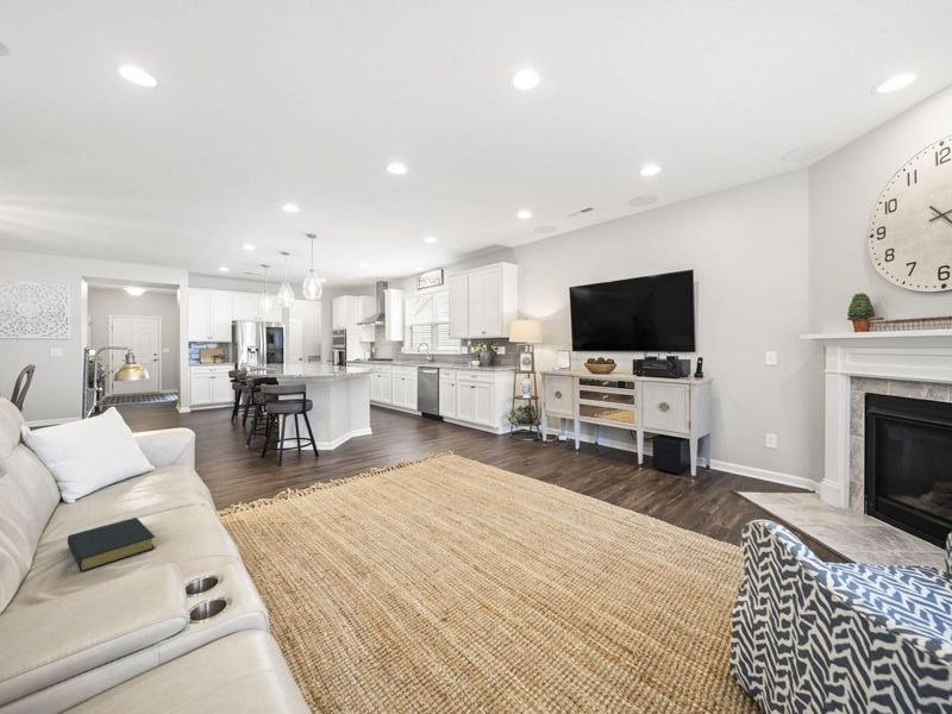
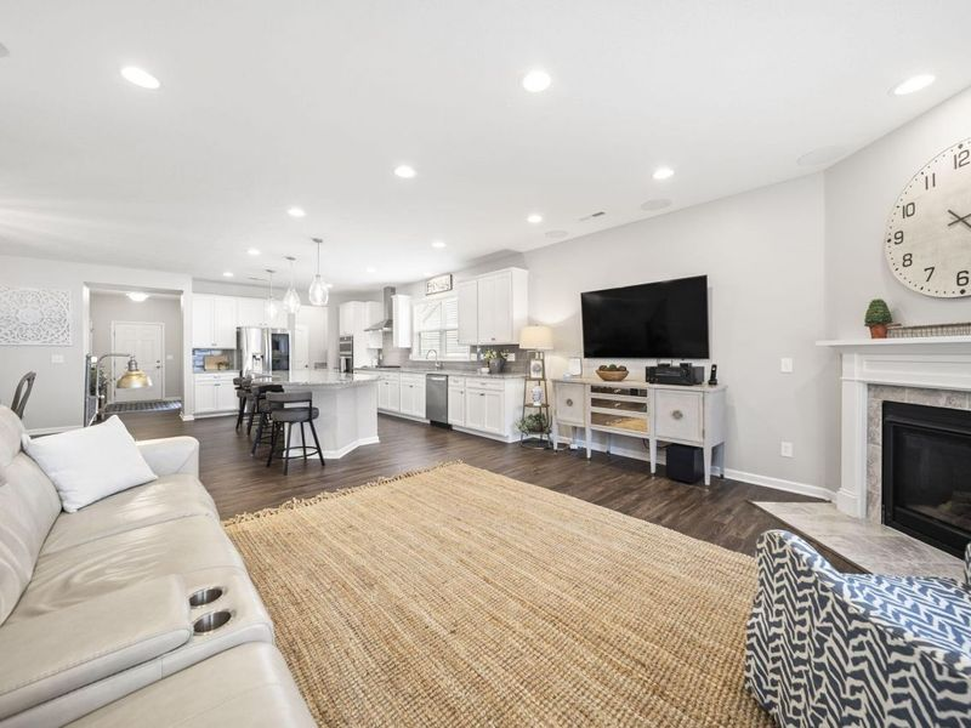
- hardback book [67,516,156,572]
